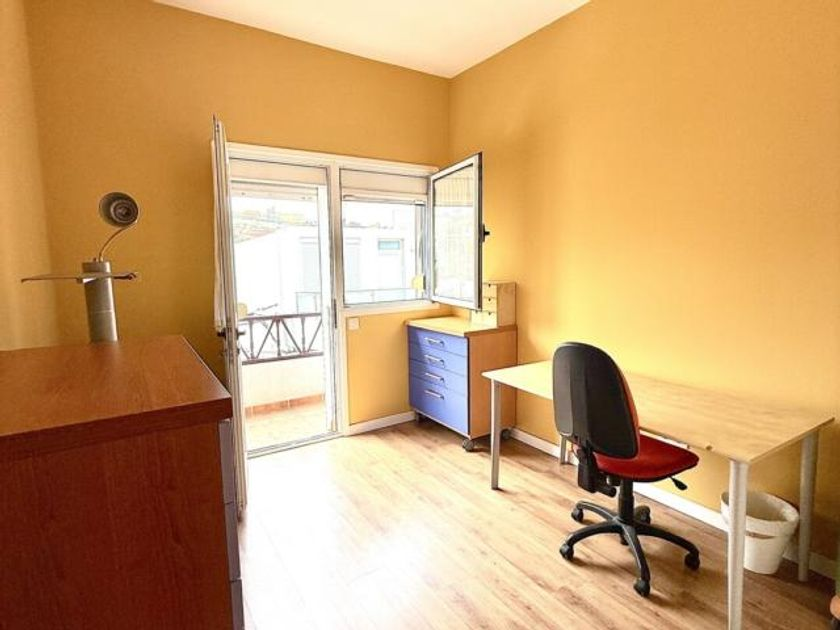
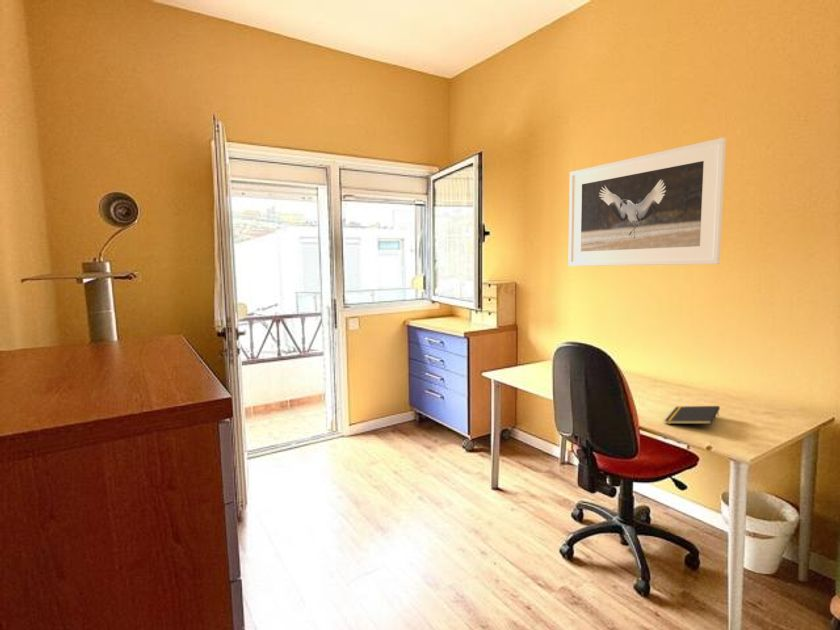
+ notepad [664,405,721,425]
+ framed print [567,137,727,267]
